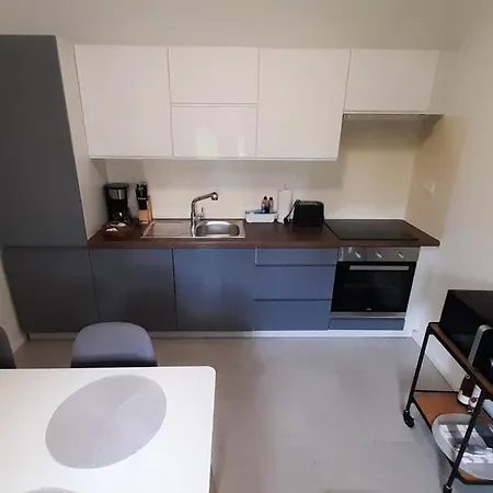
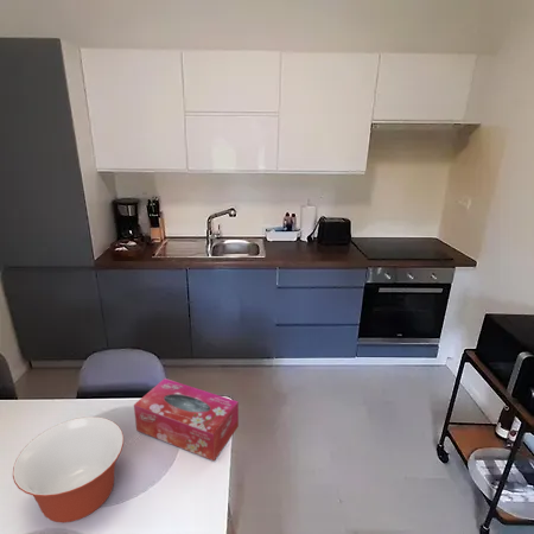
+ tissue box [133,377,240,463]
+ mixing bowl [12,415,125,523]
